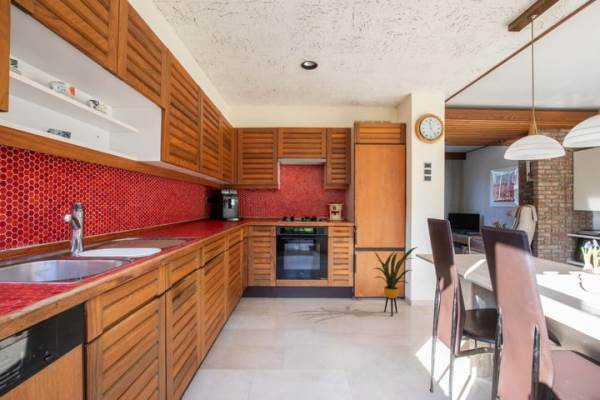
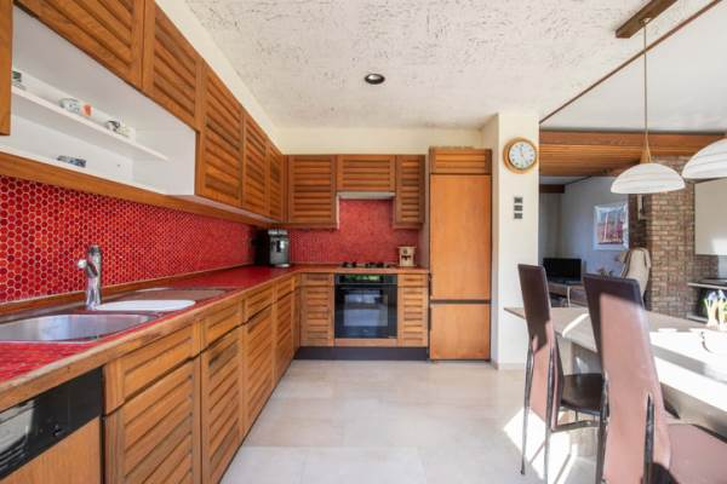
- house plant [373,246,419,317]
